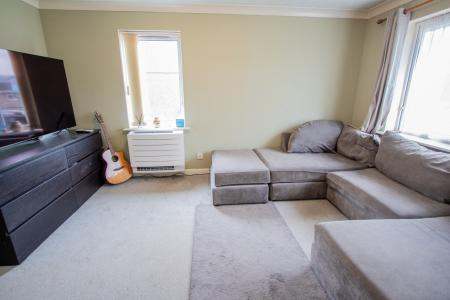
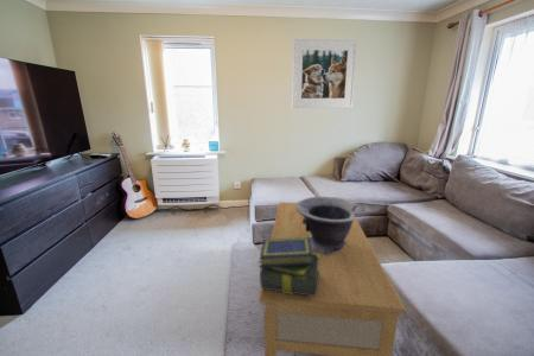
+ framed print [291,38,358,109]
+ stack of books [256,237,320,295]
+ coffee table [258,202,408,356]
+ decorative bowl [295,196,360,255]
